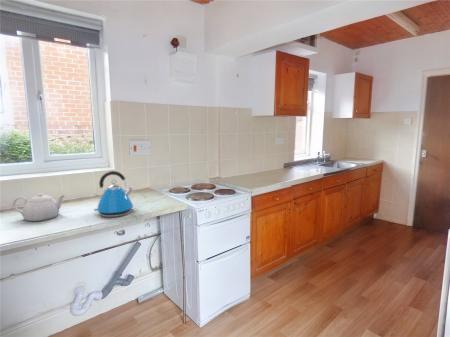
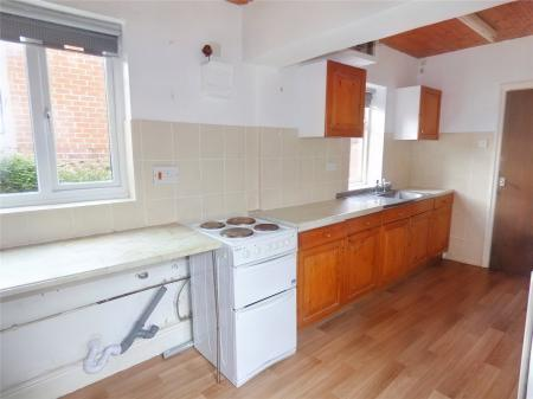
- kettle [93,170,134,218]
- teapot [12,192,66,222]
